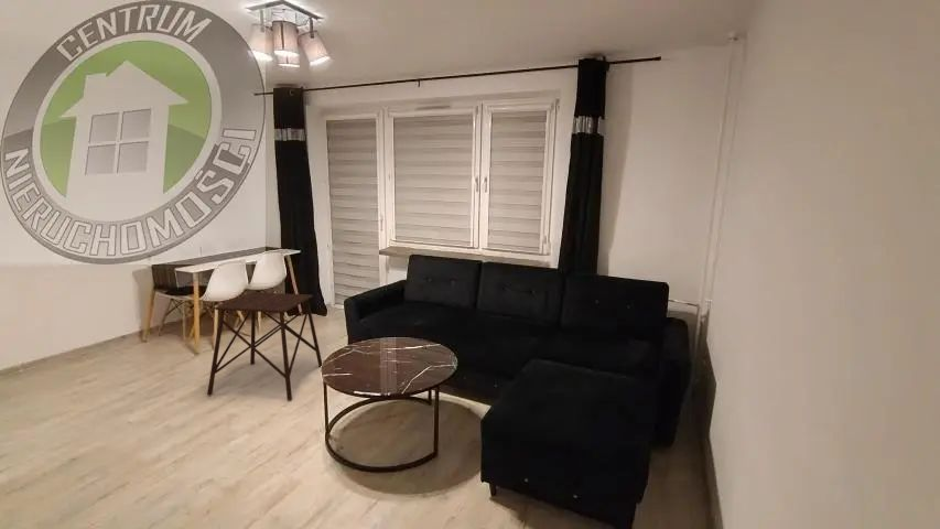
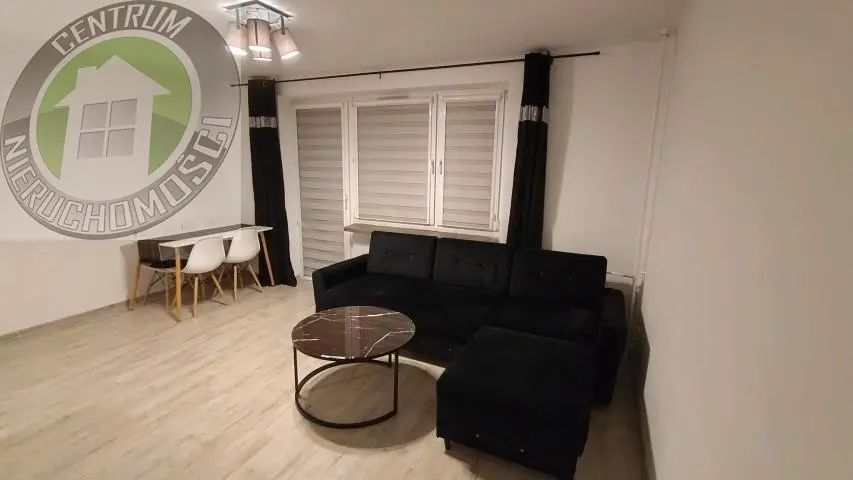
- side table [206,291,323,401]
